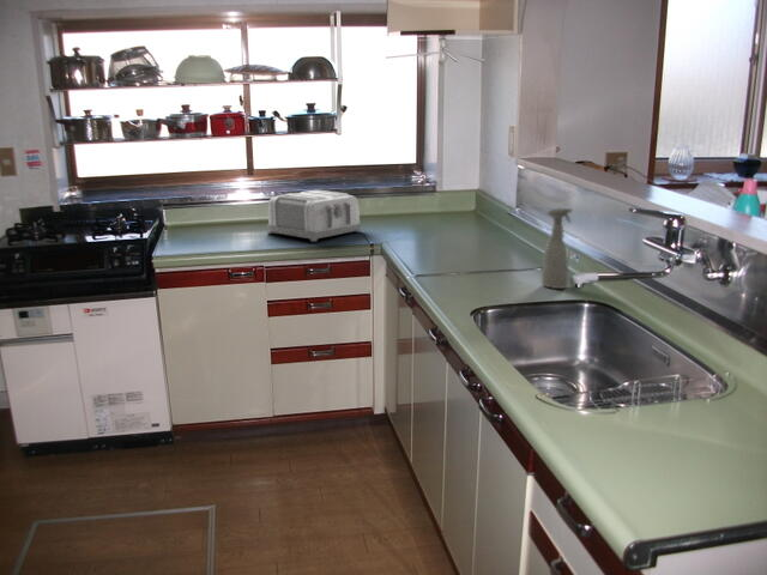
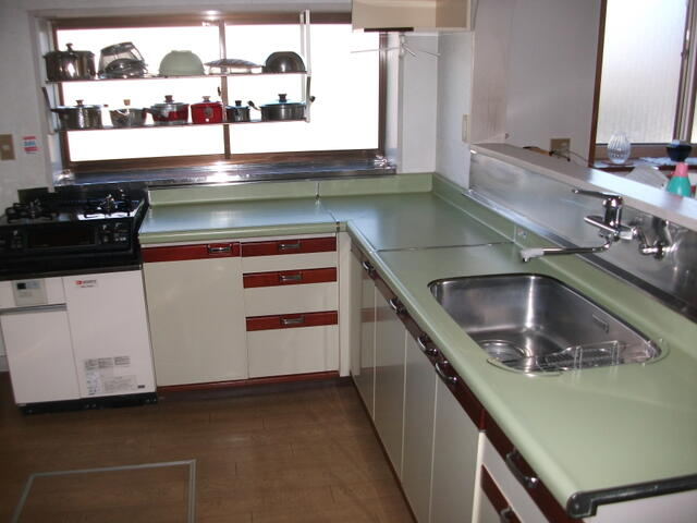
- spray bottle [540,206,574,290]
- toaster [266,189,362,243]
